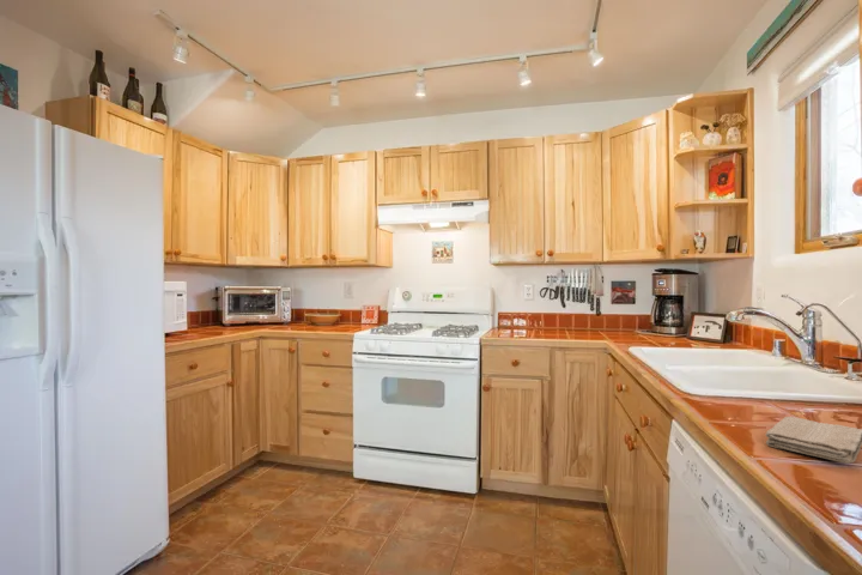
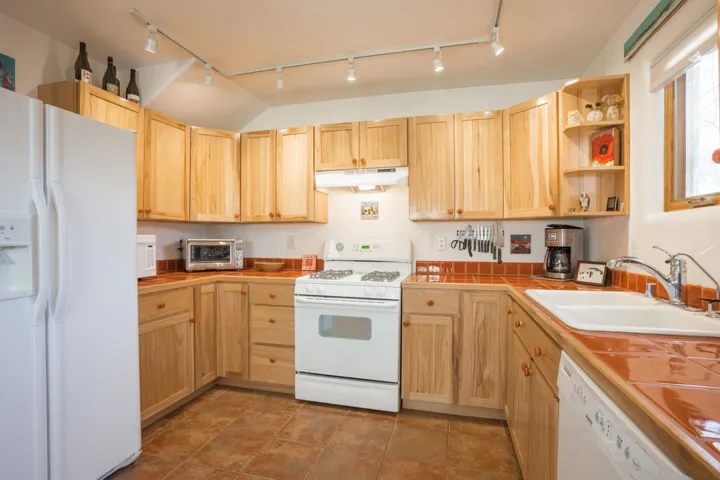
- washcloth [765,416,862,465]
